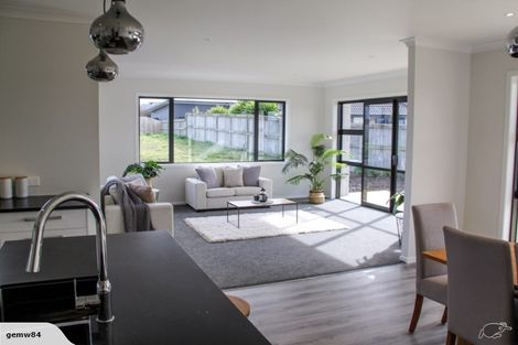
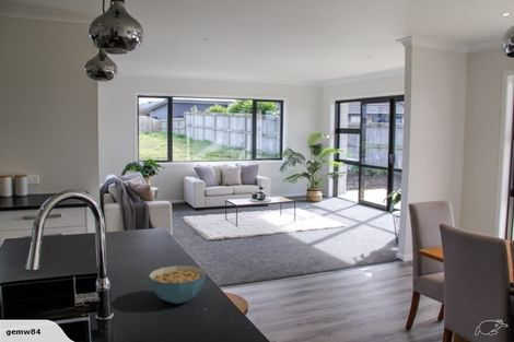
+ cereal bowl [148,264,207,305]
